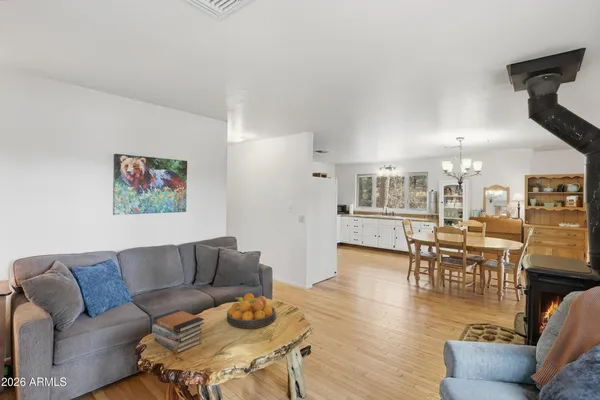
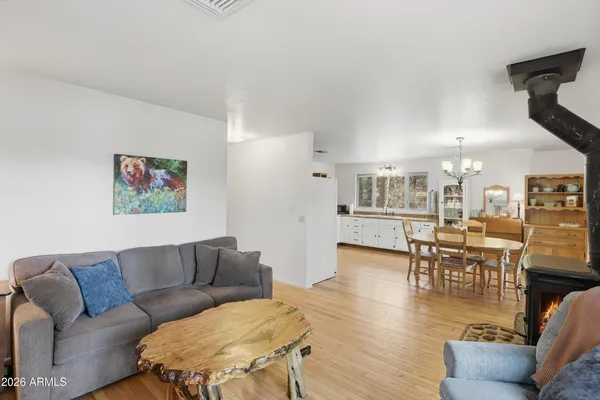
- book stack [151,309,205,354]
- fruit bowl [226,292,277,329]
